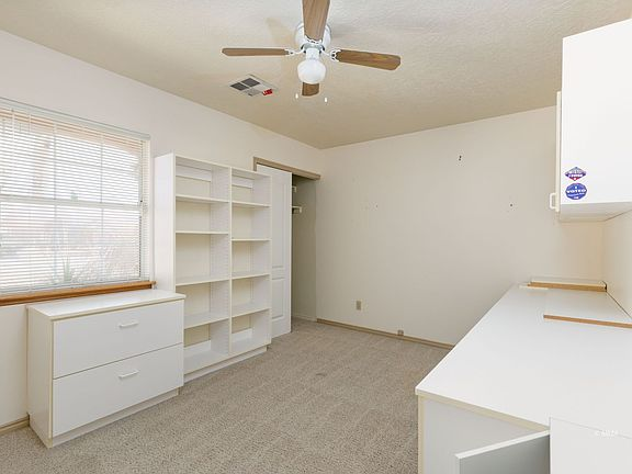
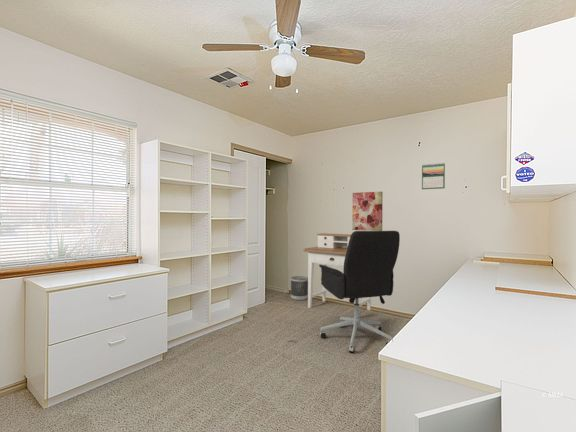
+ wastebasket [290,275,308,301]
+ desk [303,232,372,312]
+ office chair [318,230,401,354]
+ wall art [351,191,384,231]
+ calendar [421,162,446,190]
